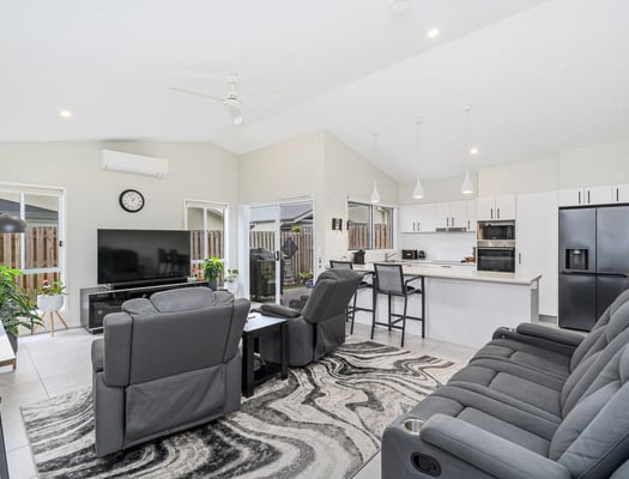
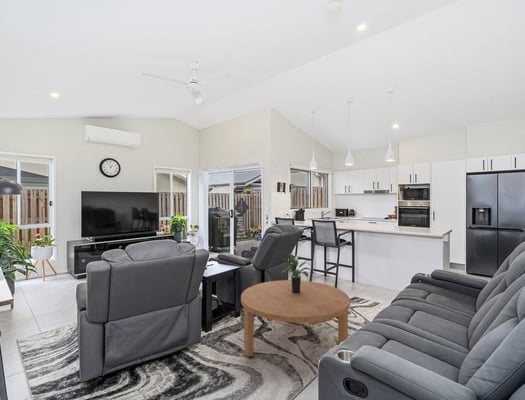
+ coffee table [240,279,351,358]
+ potted plant [280,253,313,293]
